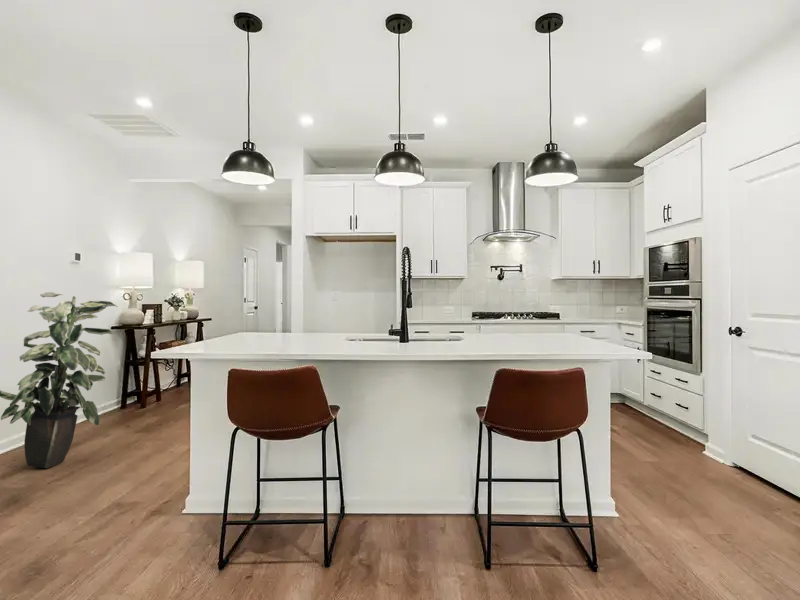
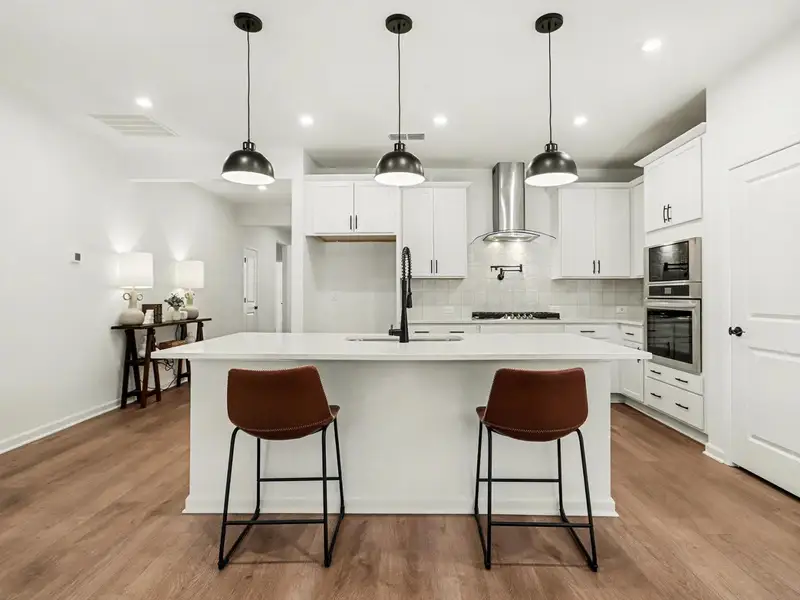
- indoor plant [0,291,118,469]
